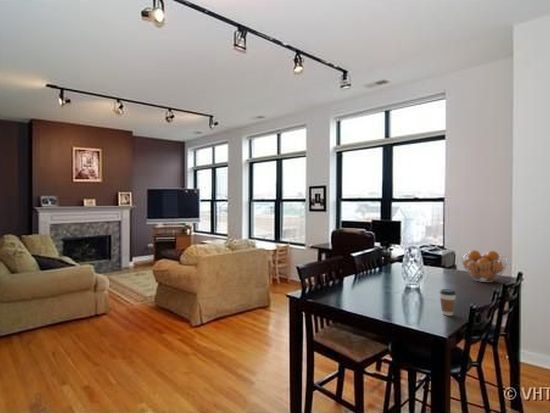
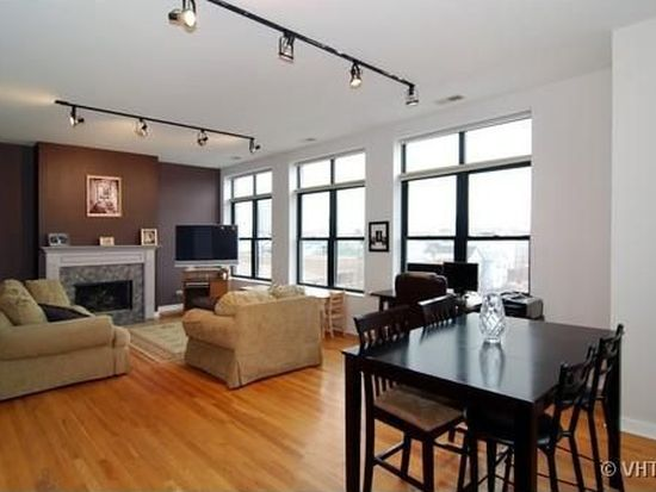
- coffee cup [439,288,457,317]
- fruit basket [460,249,509,283]
